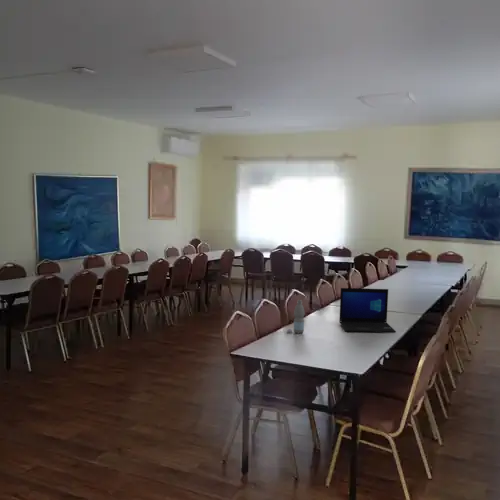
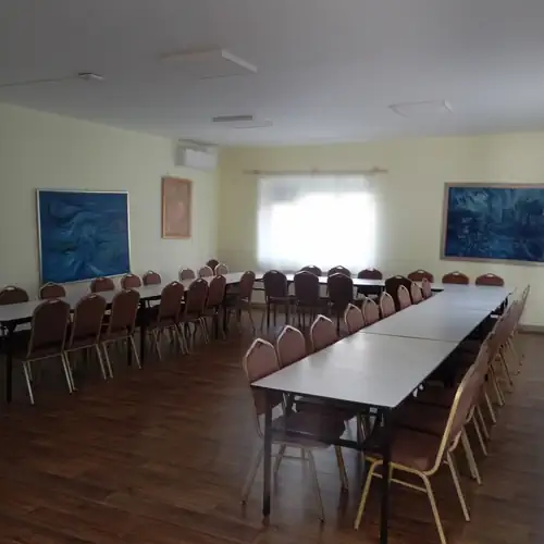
- water bottle [286,299,306,335]
- laptop [338,287,397,334]
